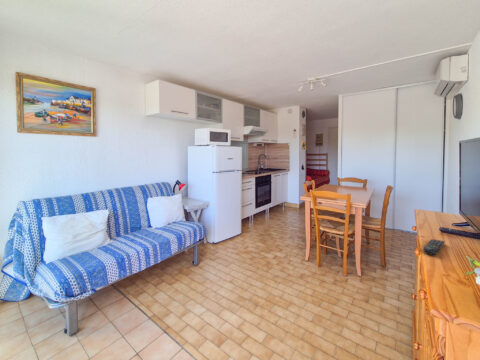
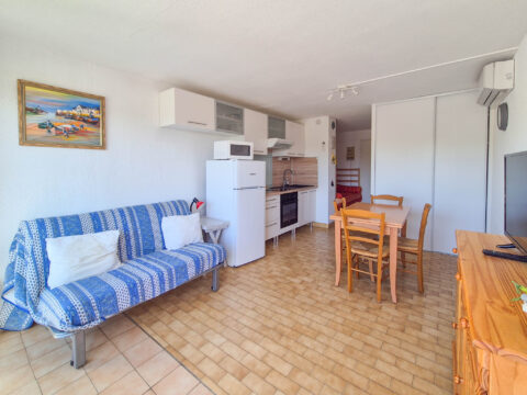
- remote control [423,238,446,256]
